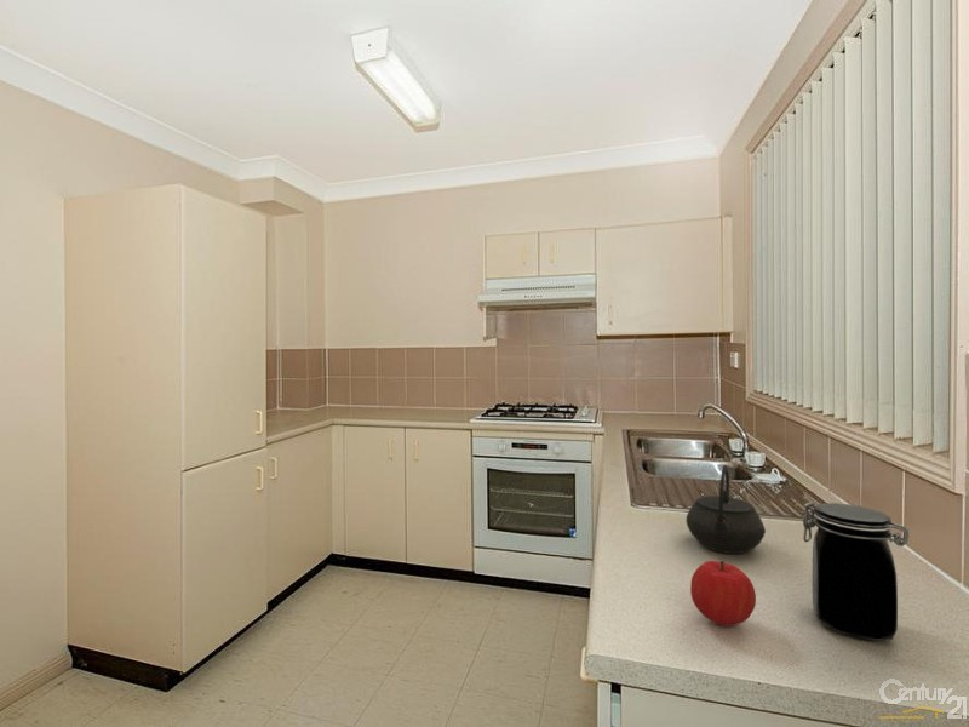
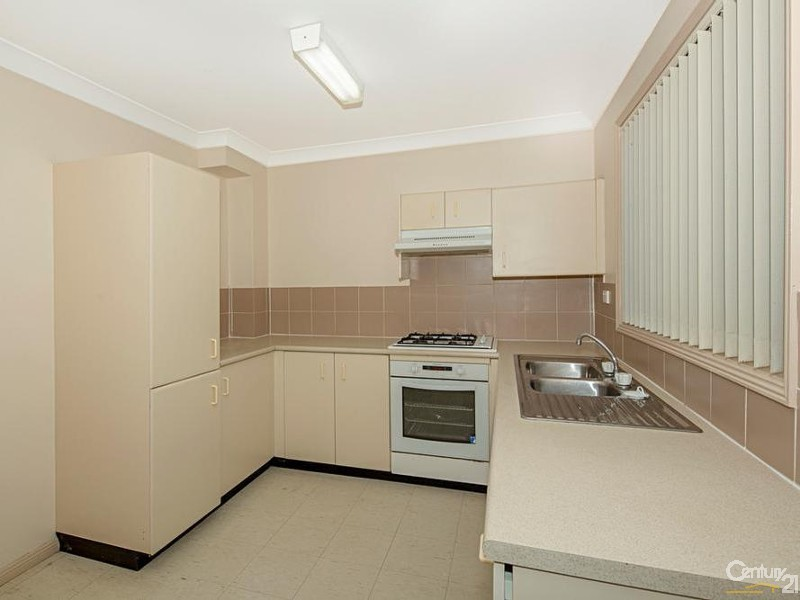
- kettle [686,464,767,555]
- fruit [689,560,757,628]
- jar [801,500,910,642]
